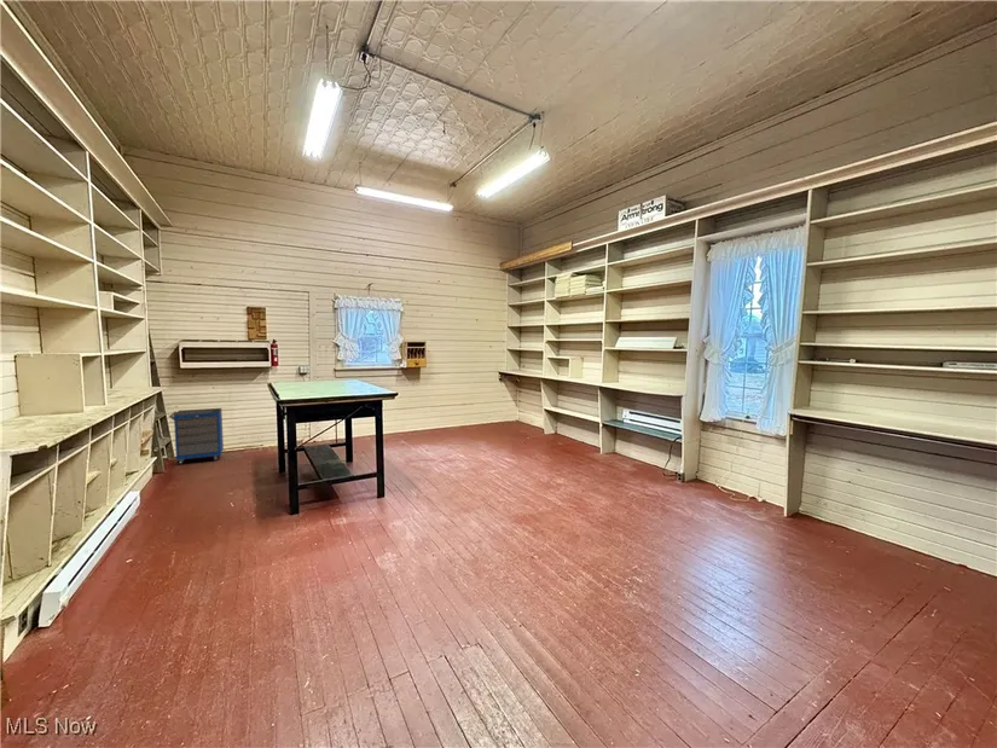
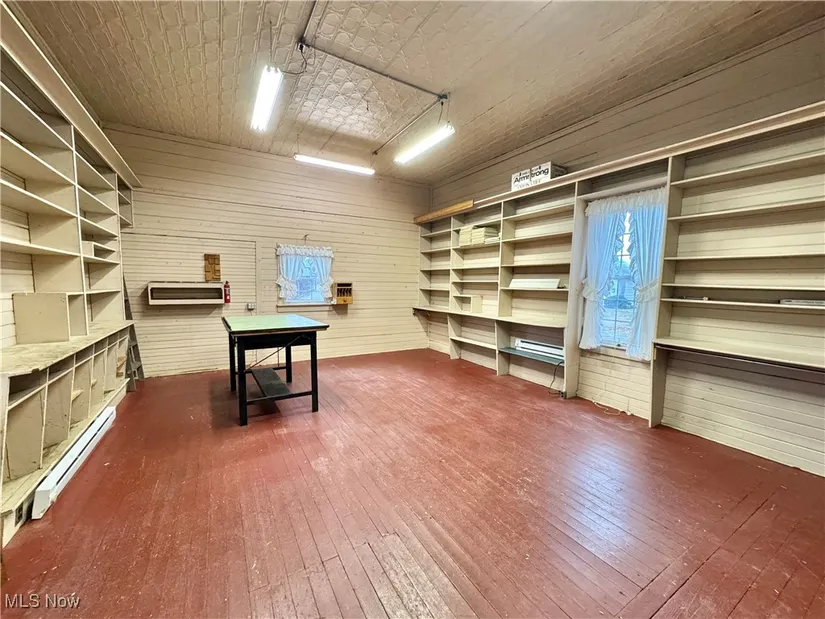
- cabinet [168,407,225,466]
